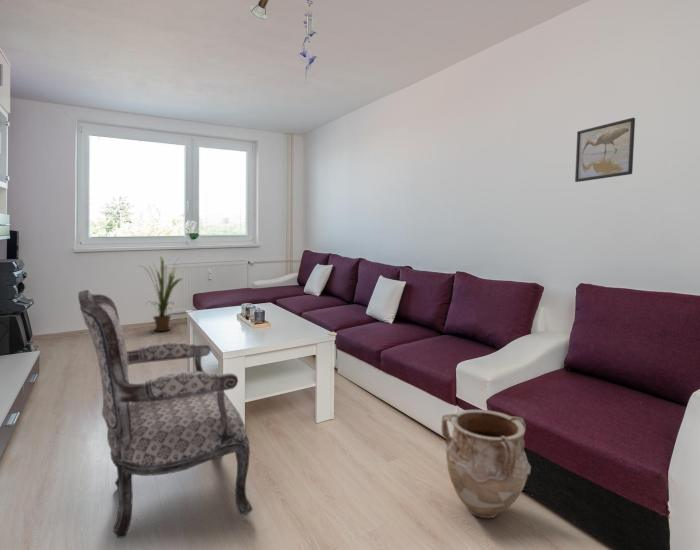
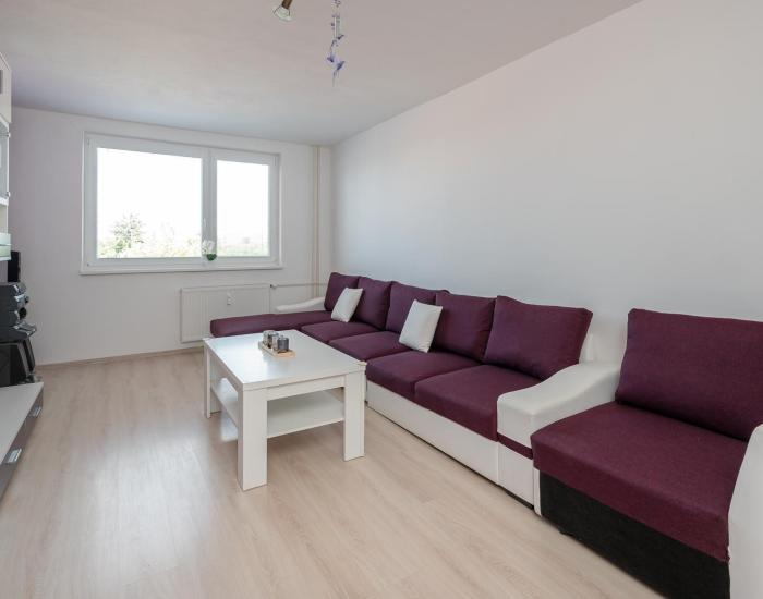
- house plant [136,255,183,332]
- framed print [574,117,636,183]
- armchair [77,289,254,539]
- vase [440,409,532,519]
